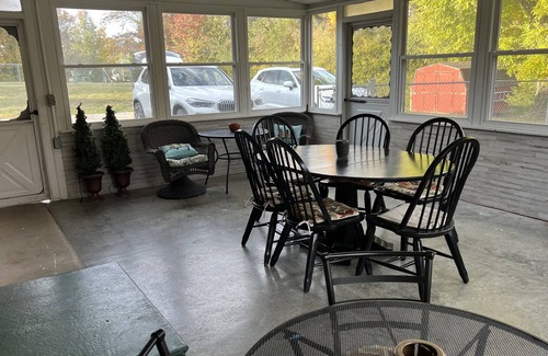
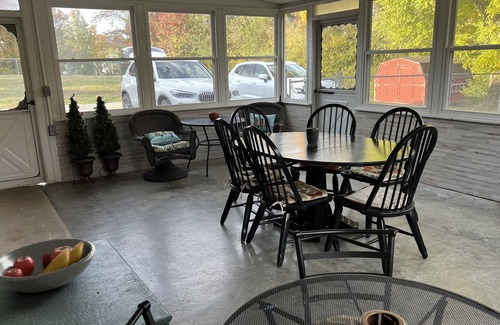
+ fruit bowl [0,237,97,293]
